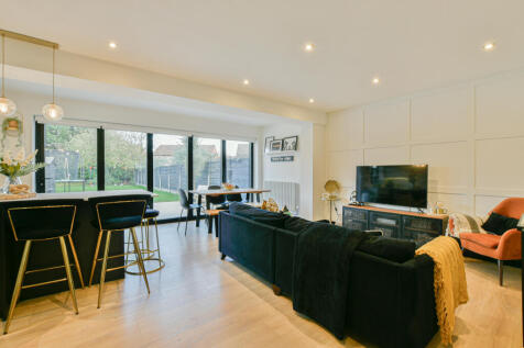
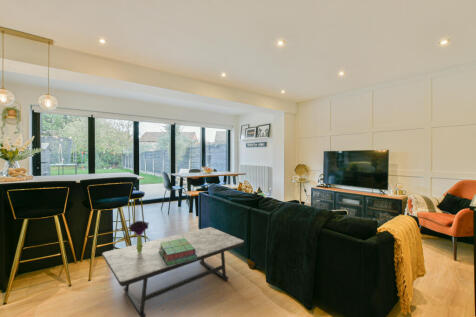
+ coffee table [101,226,245,317]
+ stack of books [158,238,197,266]
+ bouquet [128,220,150,253]
